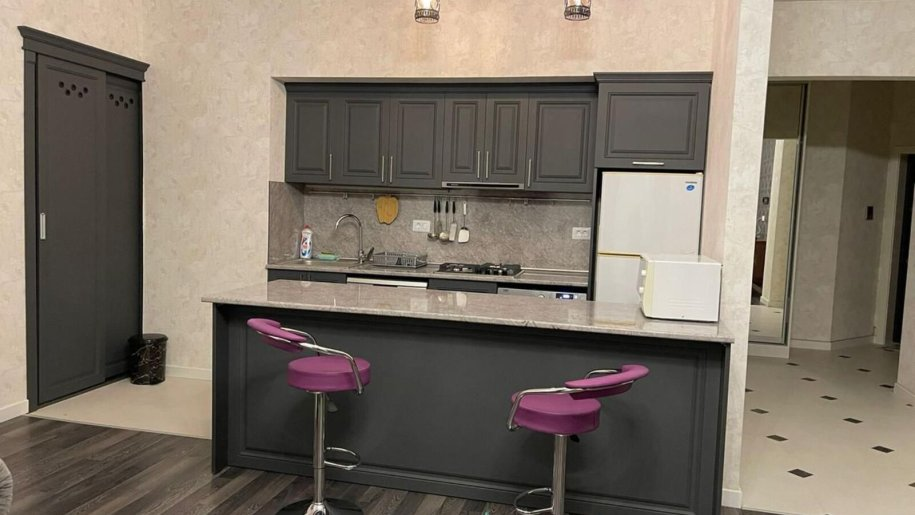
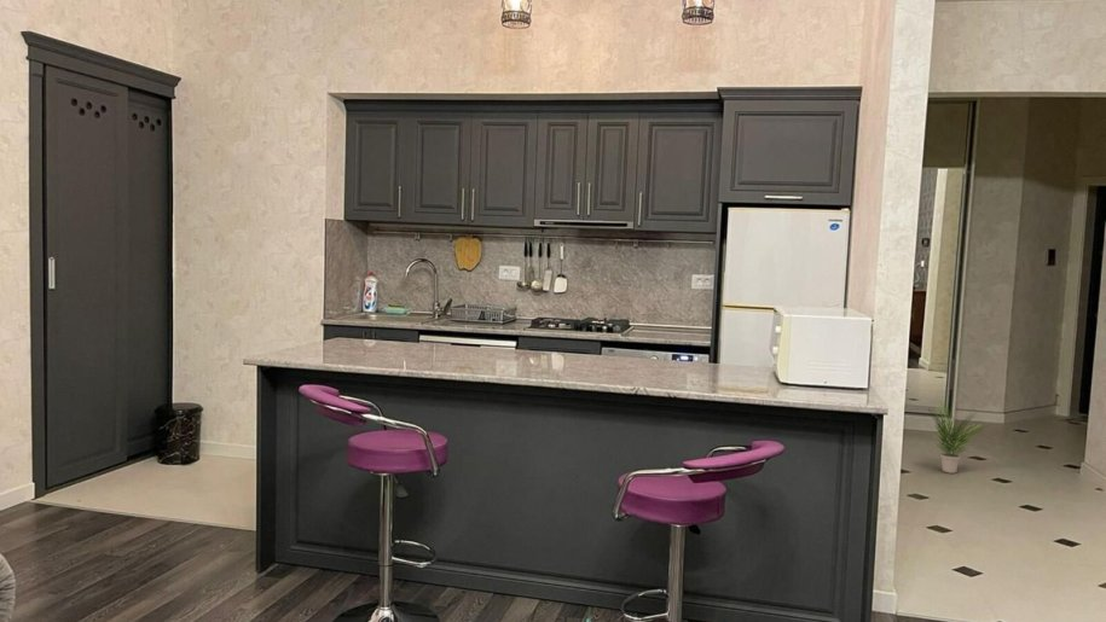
+ potted plant [920,402,988,475]
